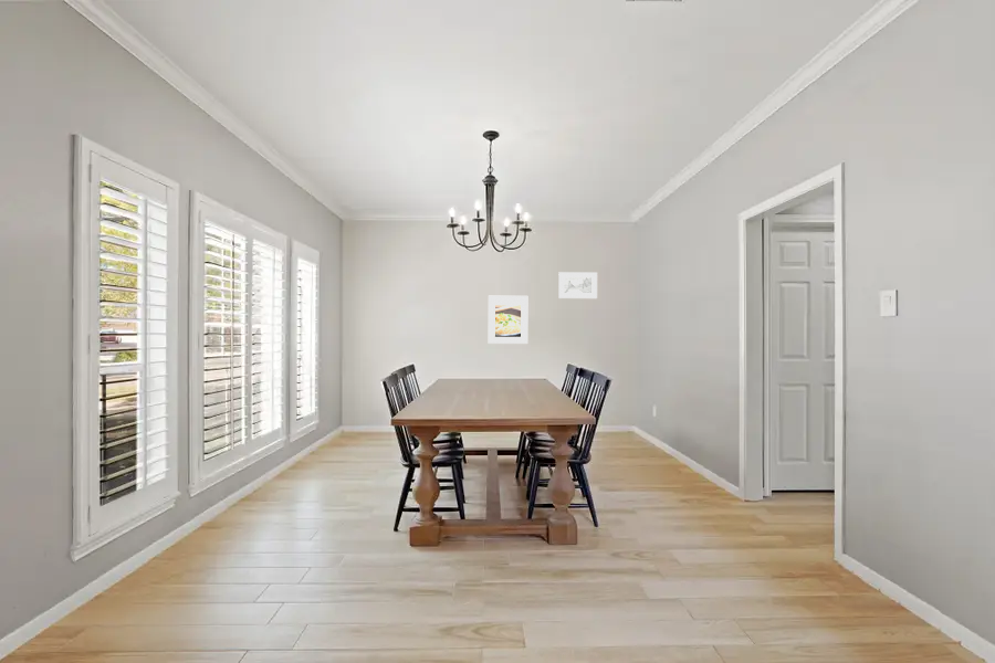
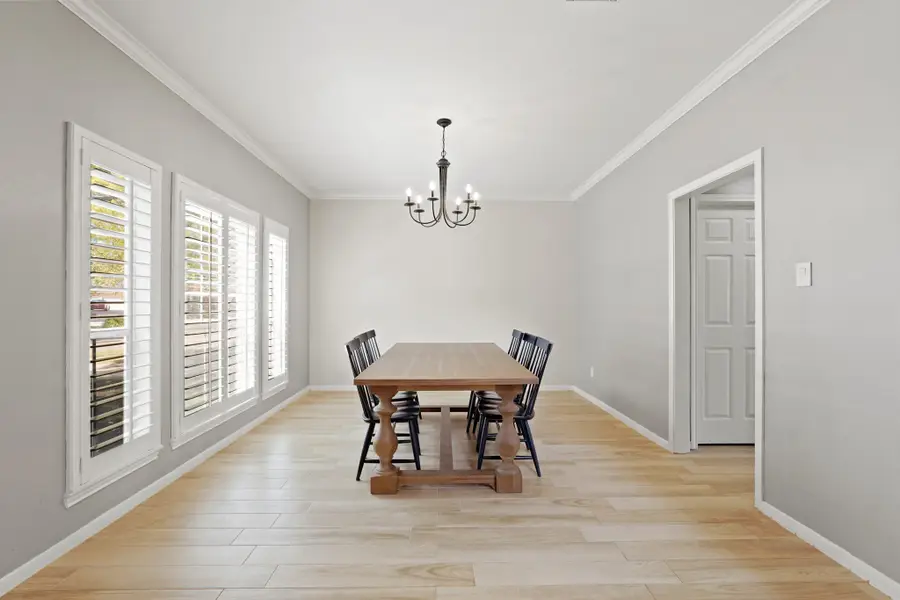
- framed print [488,295,528,345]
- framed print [557,271,598,299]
